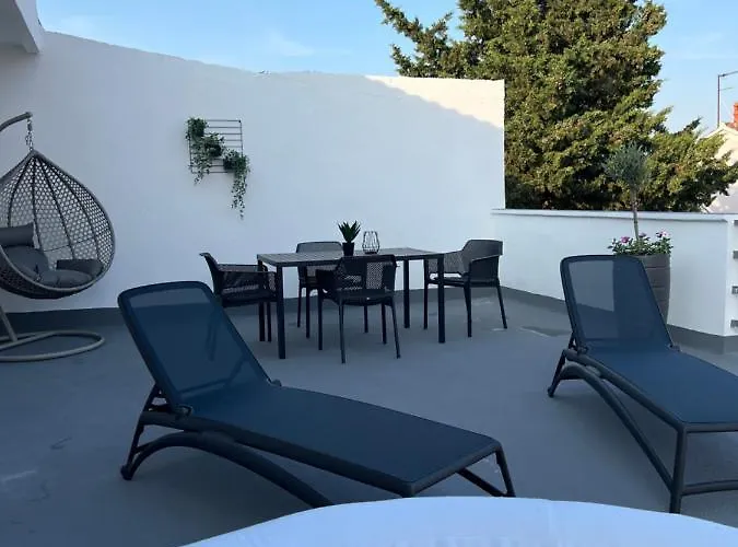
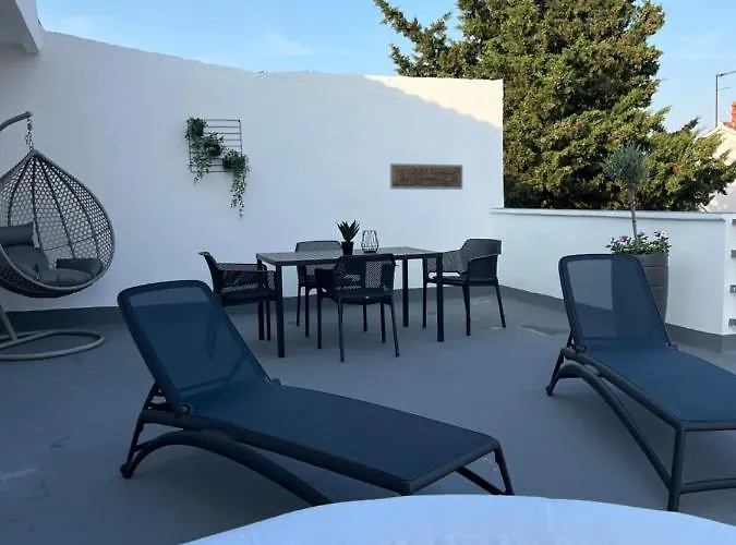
+ decorative wall panel [388,162,463,191]
